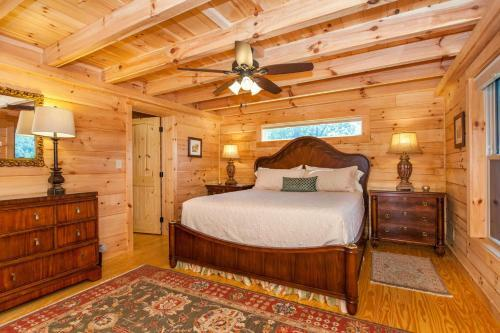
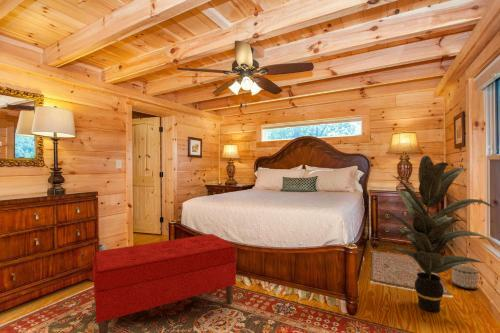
+ indoor plant [381,155,499,313]
+ planter [451,264,479,290]
+ bench [92,233,237,333]
